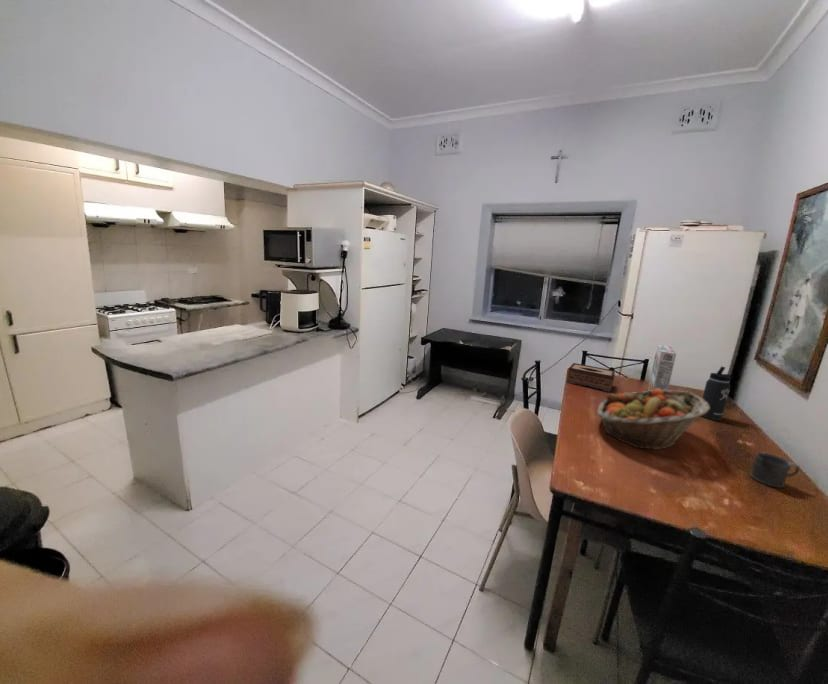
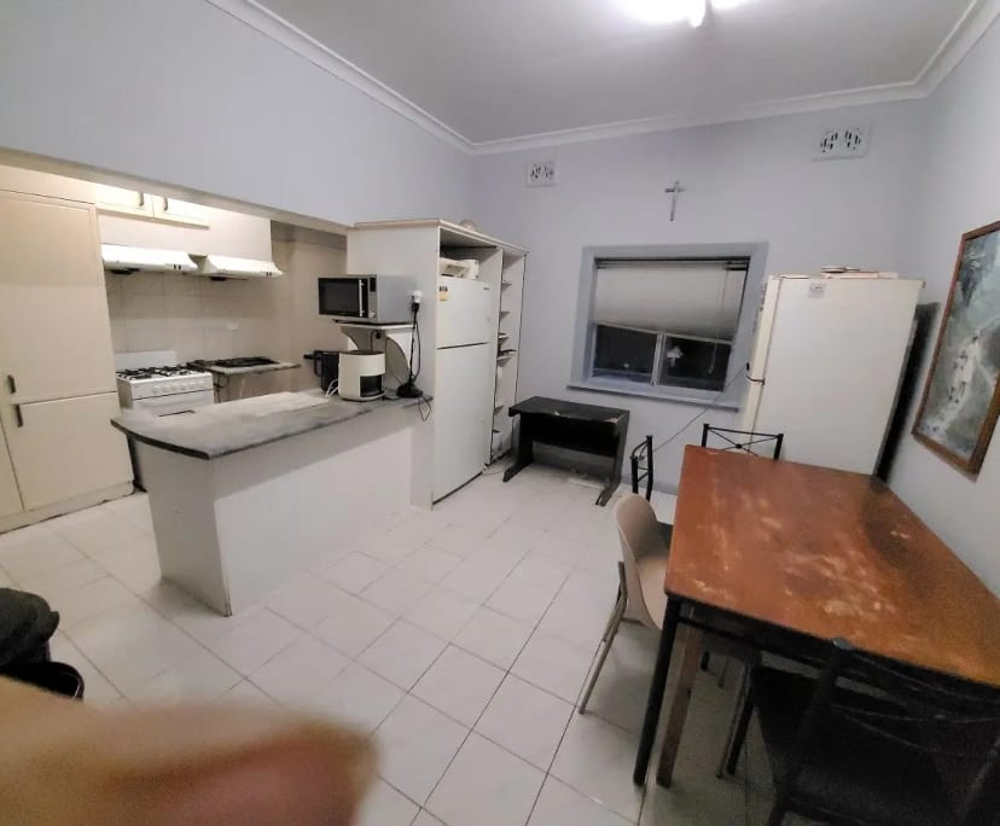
- fruit basket [596,389,710,451]
- mug [748,451,801,489]
- thermos bottle [700,365,734,422]
- tissue box [566,362,616,393]
- cereal box [647,344,677,392]
